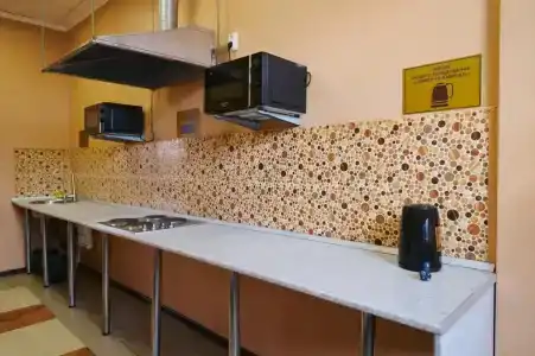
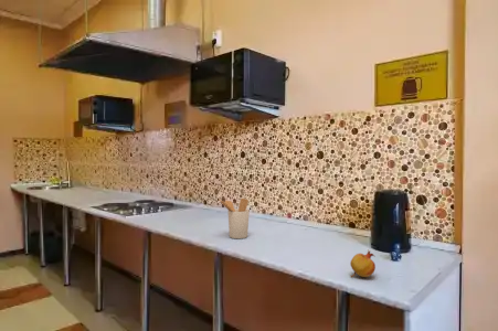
+ fruit [349,248,377,278]
+ utensil holder [219,197,251,239]
